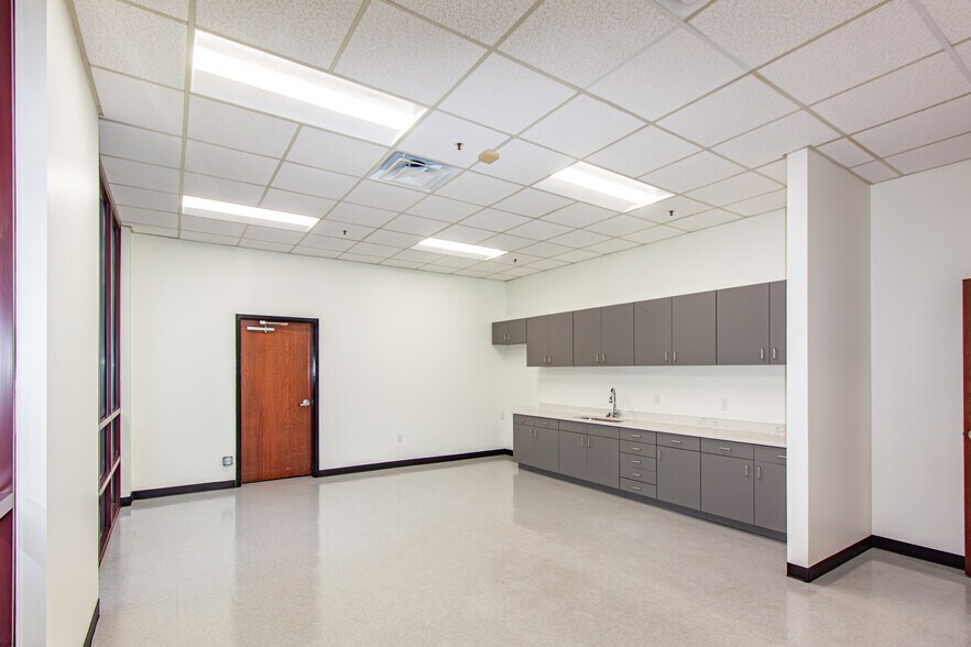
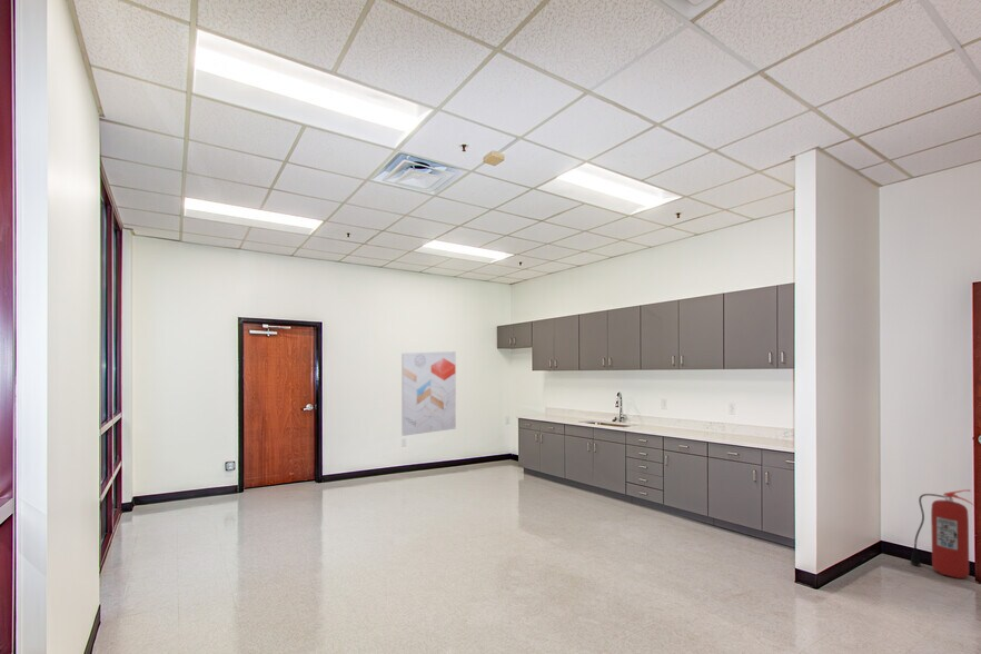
+ fire extinguisher [909,488,974,579]
+ wall art [400,350,457,437]
